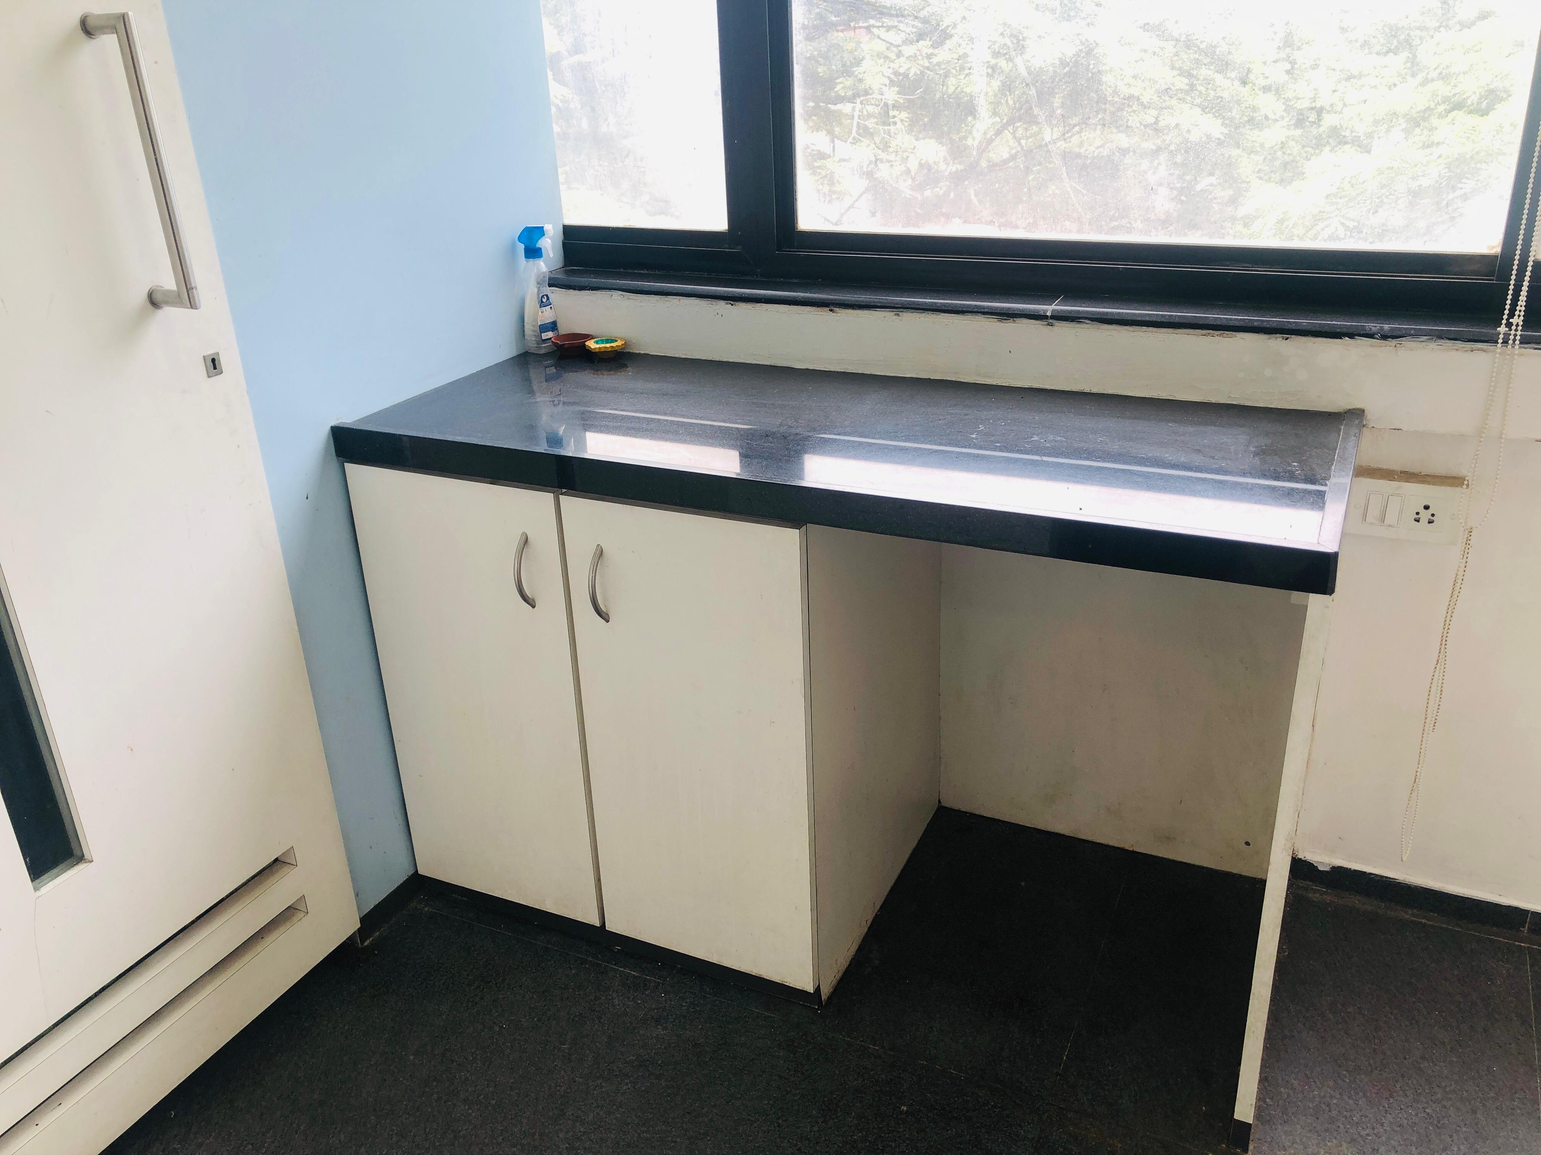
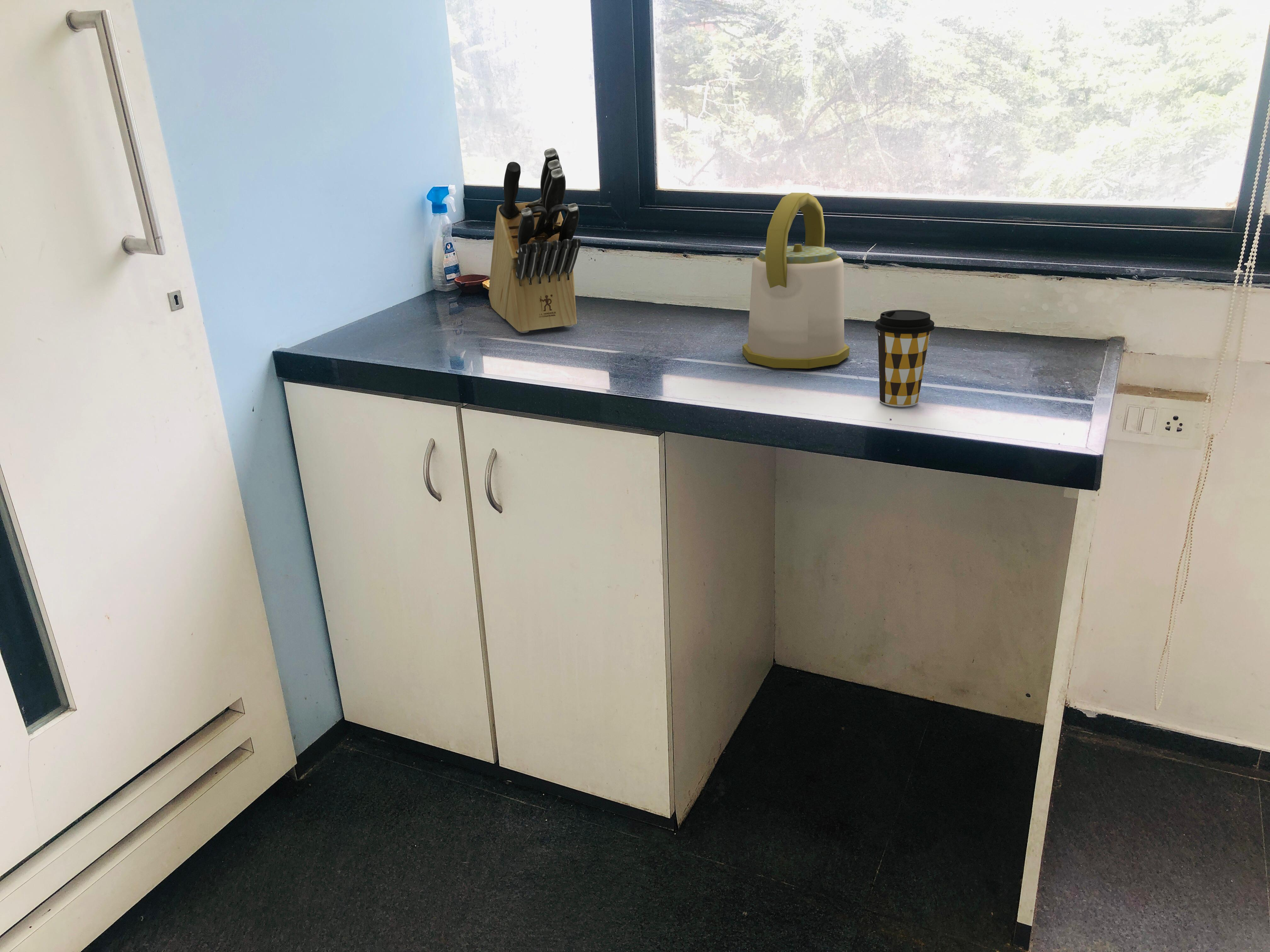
+ knife block [488,148,581,333]
+ coffee cup [874,309,935,407]
+ kettle [742,192,850,369]
